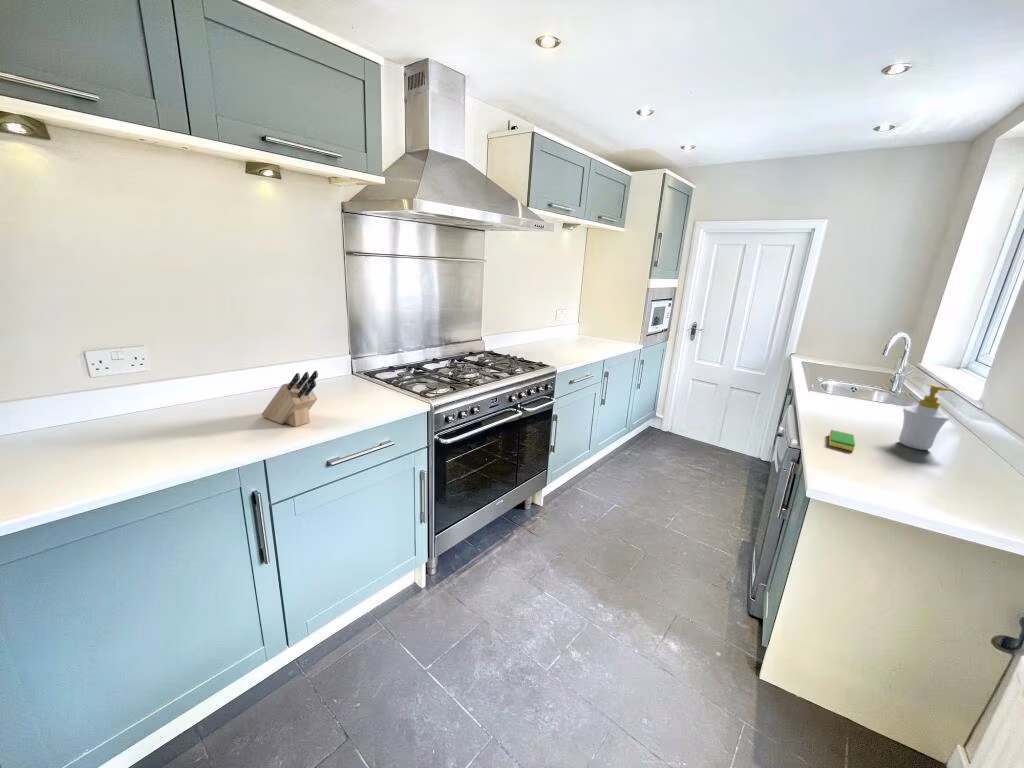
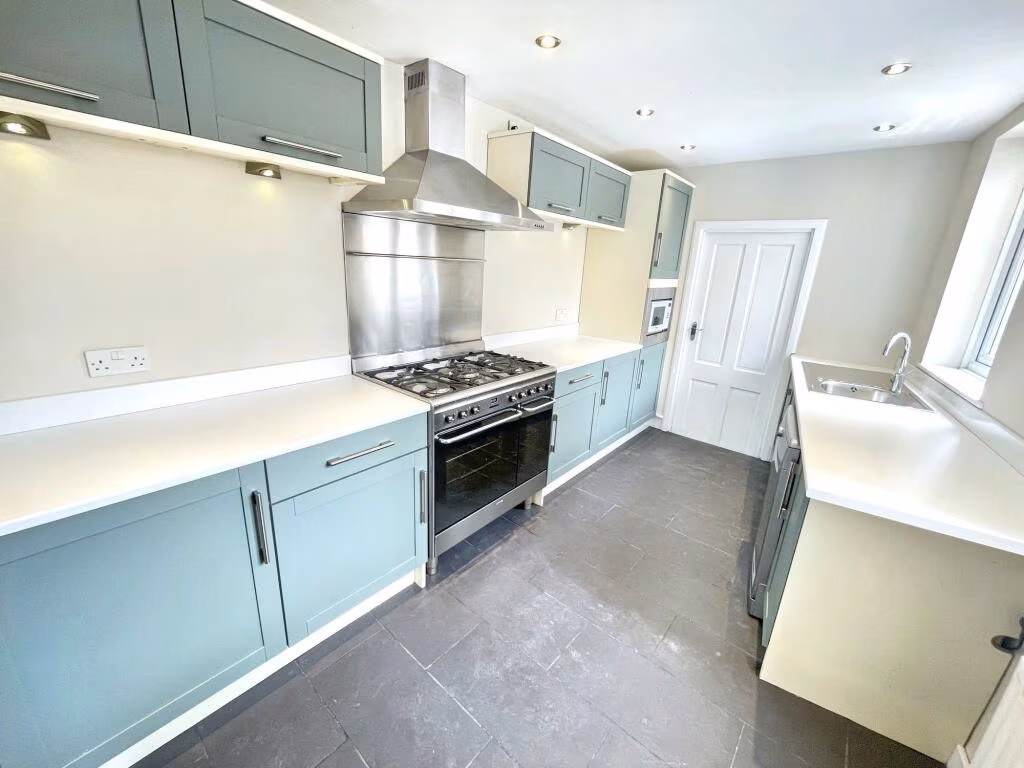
- knife block [261,370,319,428]
- soap bottle [898,382,955,451]
- dish sponge [828,429,856,452]
